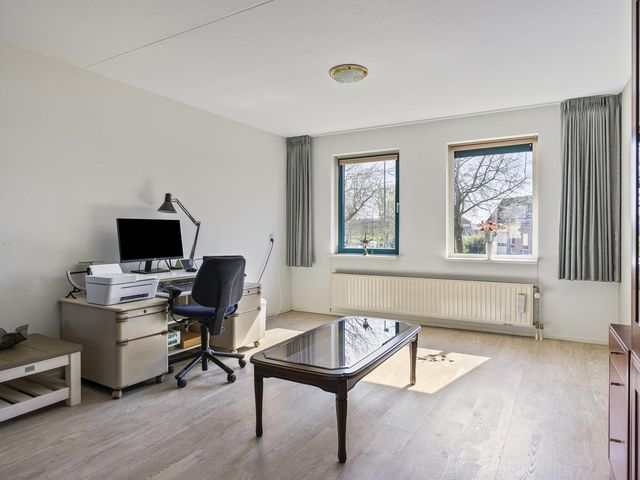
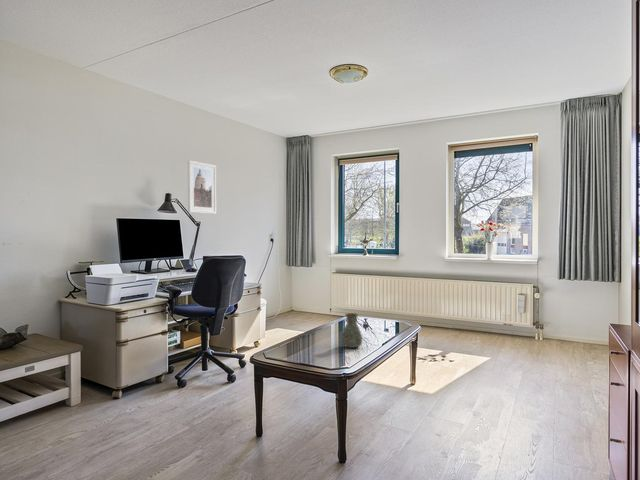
+ decorative vase [340,312,363,349]
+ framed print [187,159,217,215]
